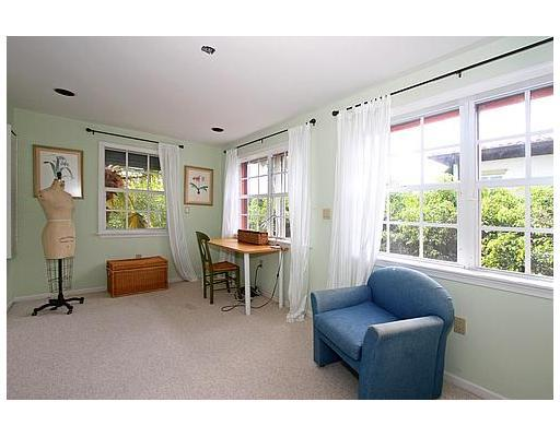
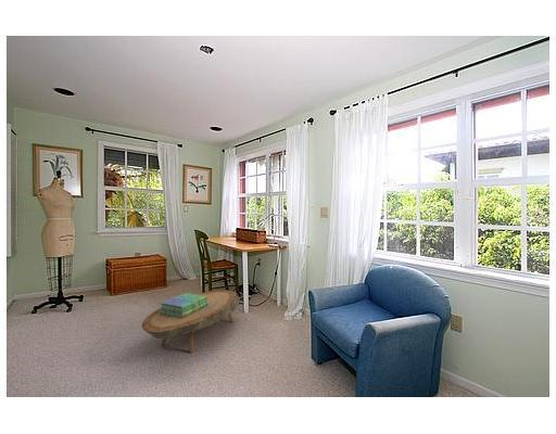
+ stack of books [159,292,208,318]
+ coffee table [141,289,241,354]
